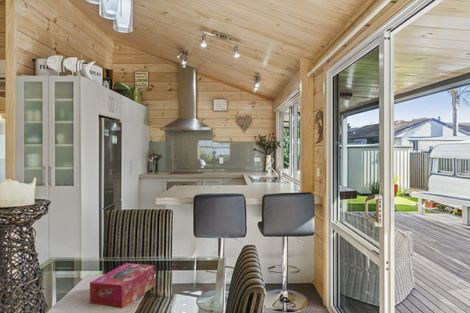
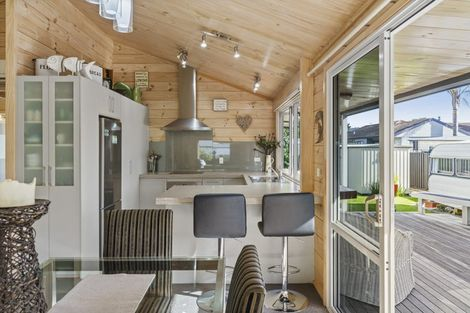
- tissue box [89,262,155,309]
